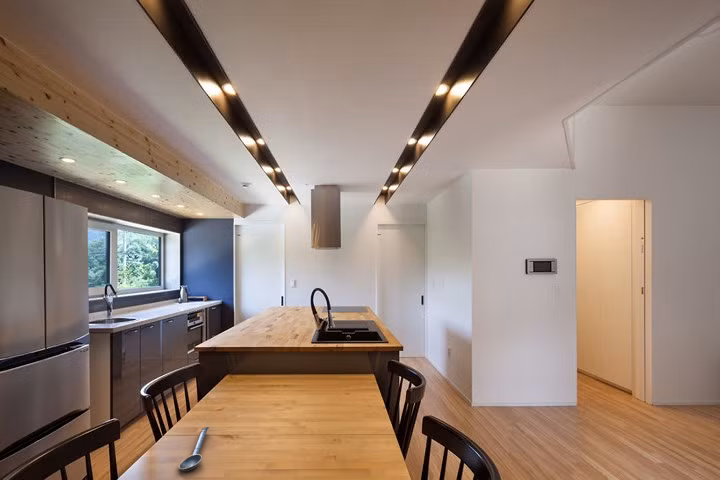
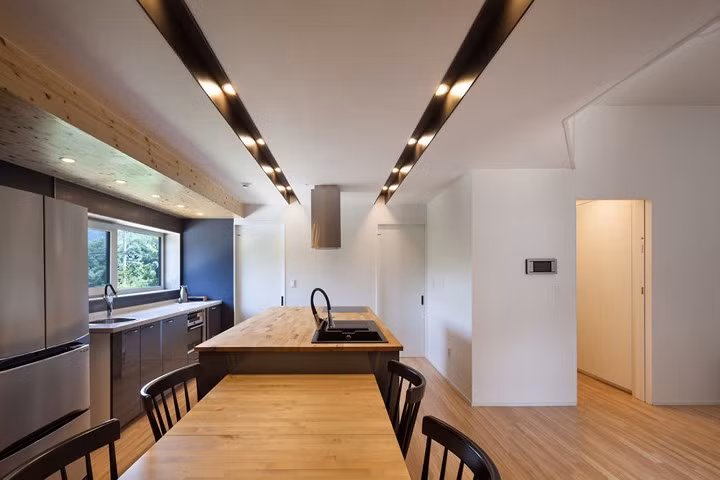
- spoon [178,426,210,472]
